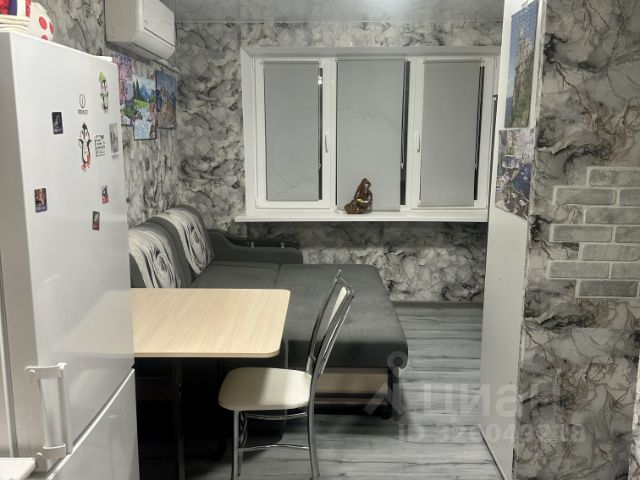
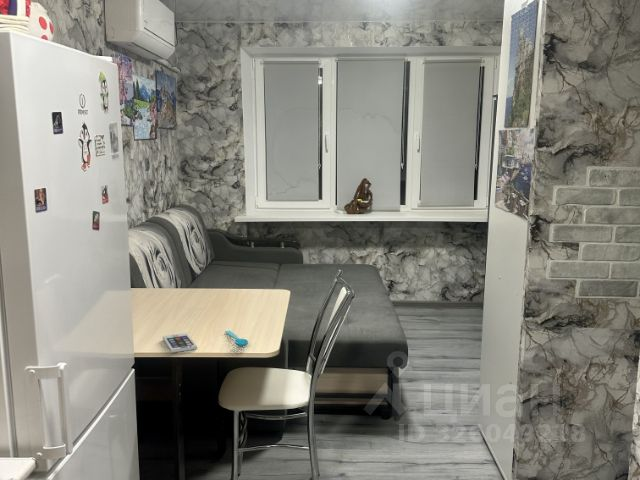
+ spoon [224,329,249,348]
+ smartphone [162,332,198,354]
